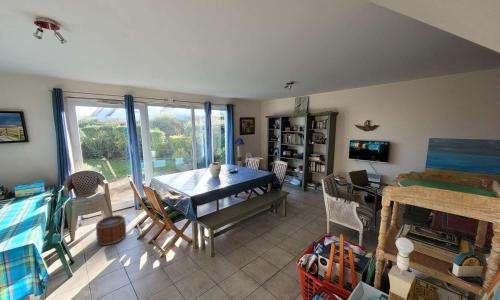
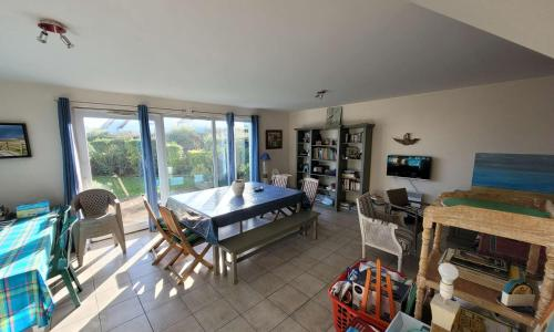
- bucket [95,214,127,247]
